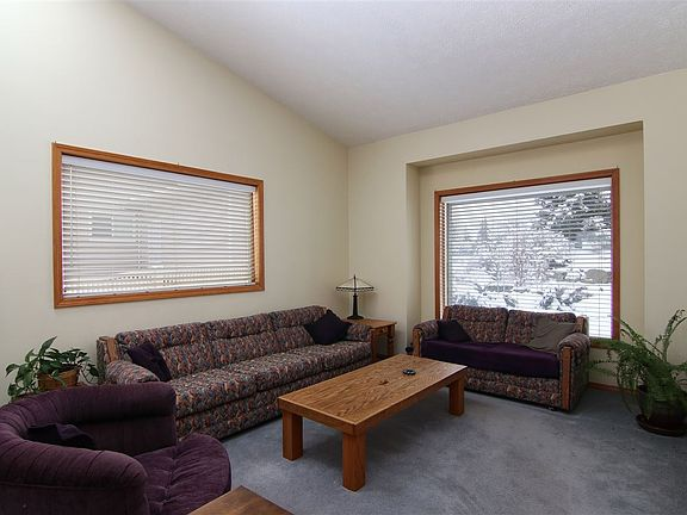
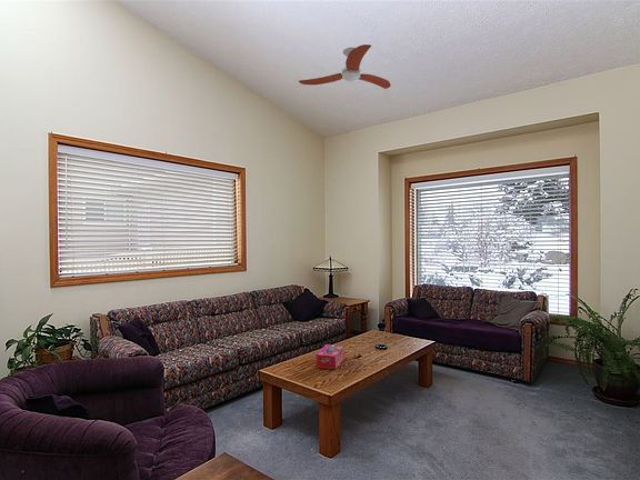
+ tissue box [314,343,344,370]
+ ceiling fan [298,43,392,90]
